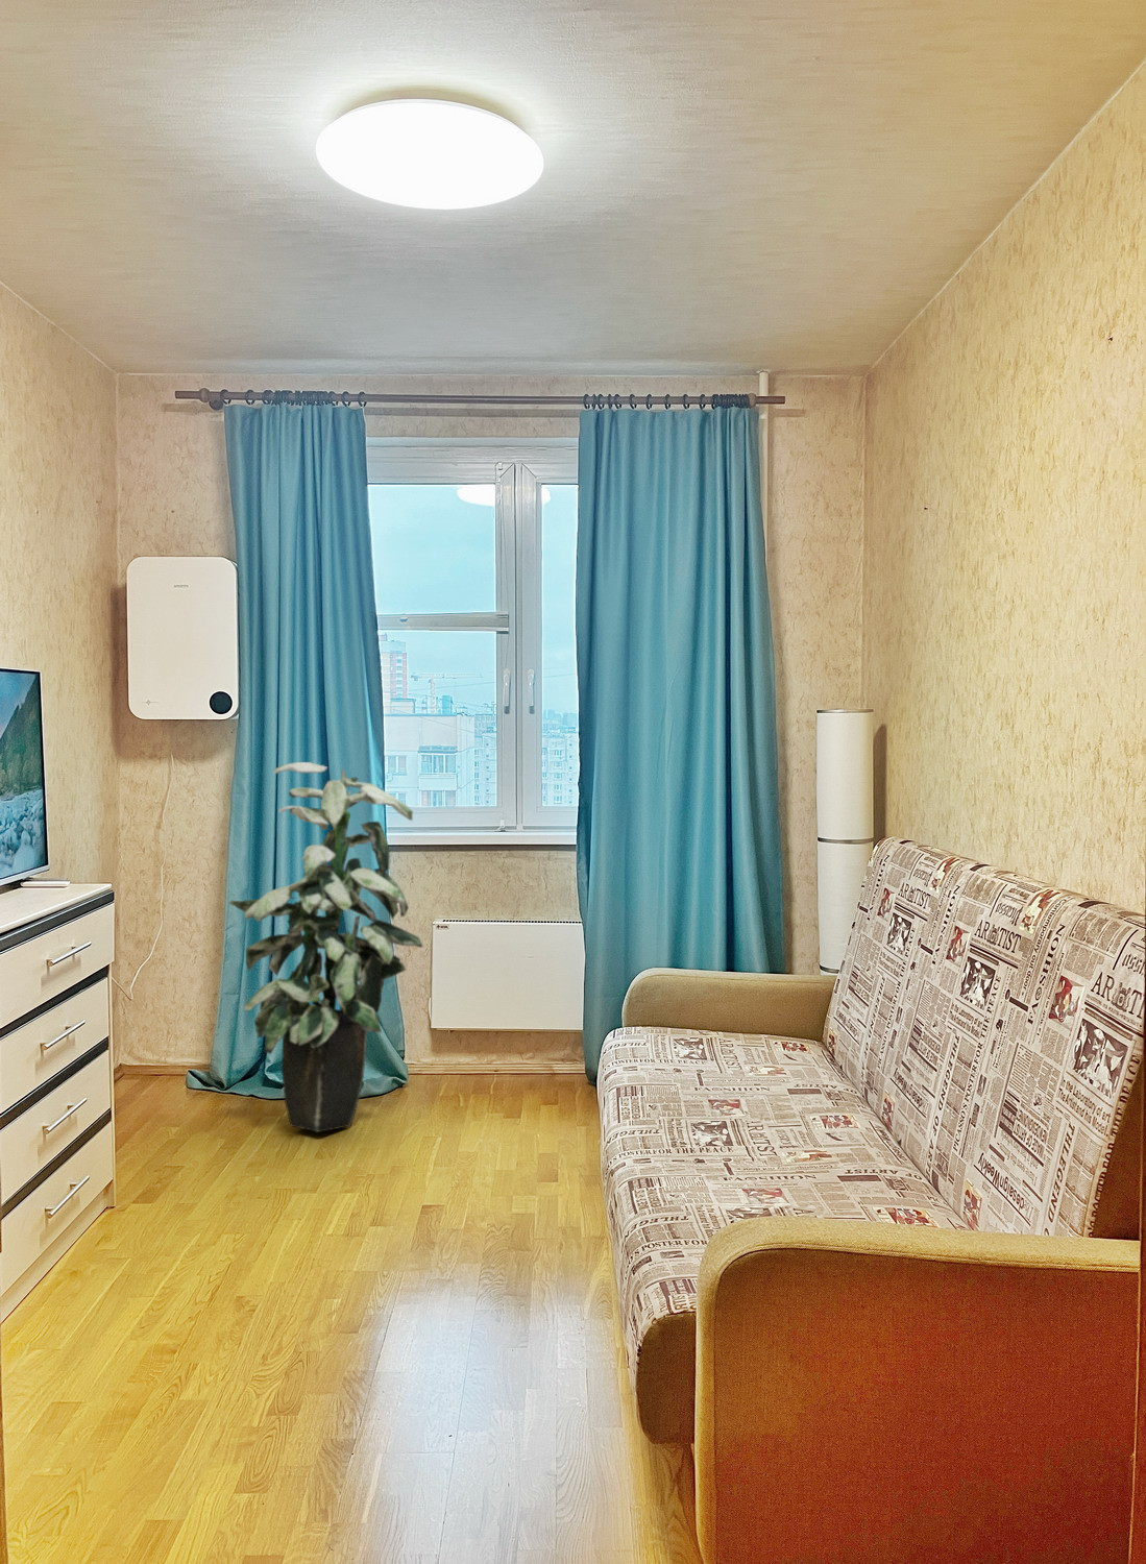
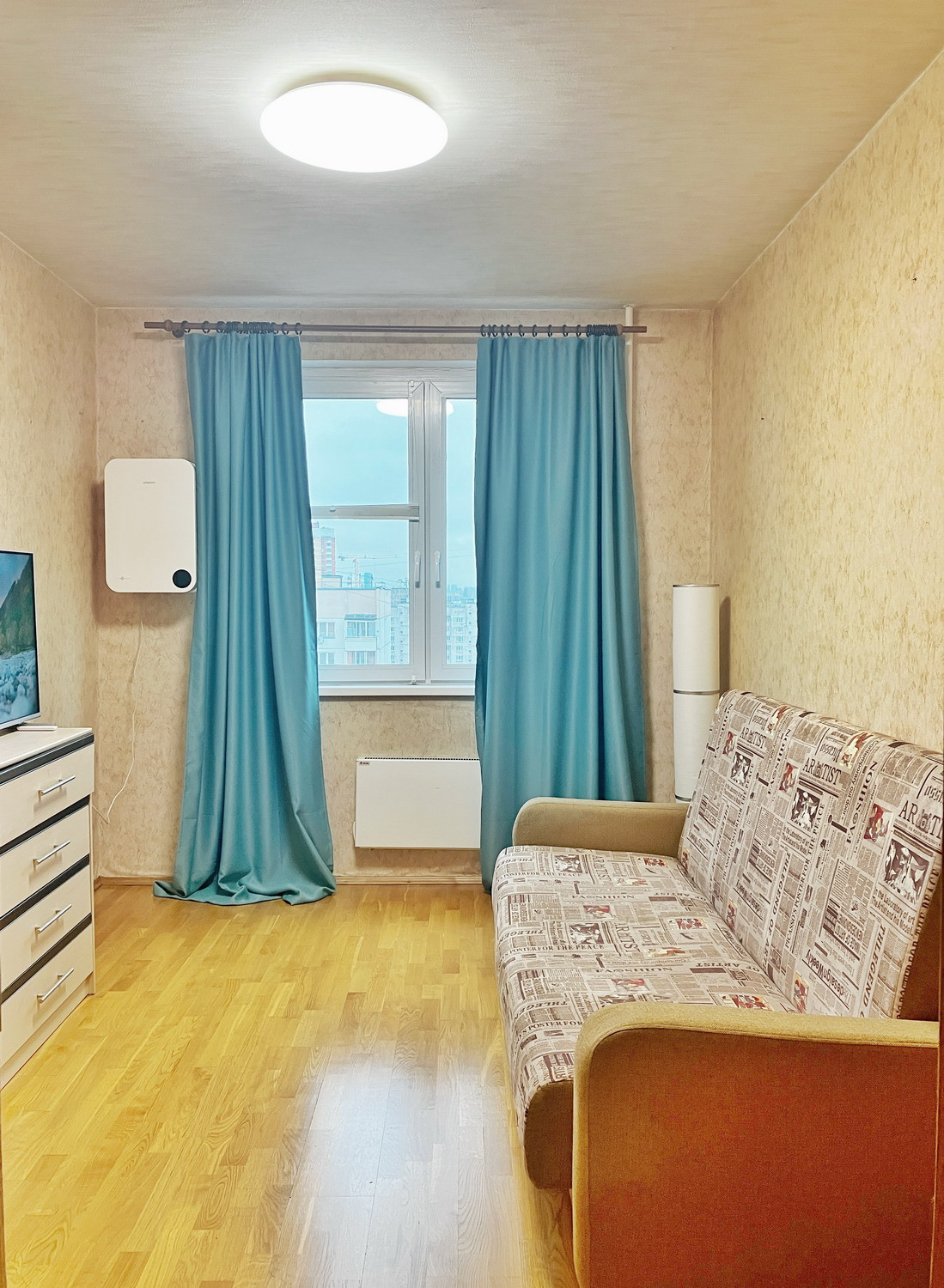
- indoor plant [227,761,425,1133]
